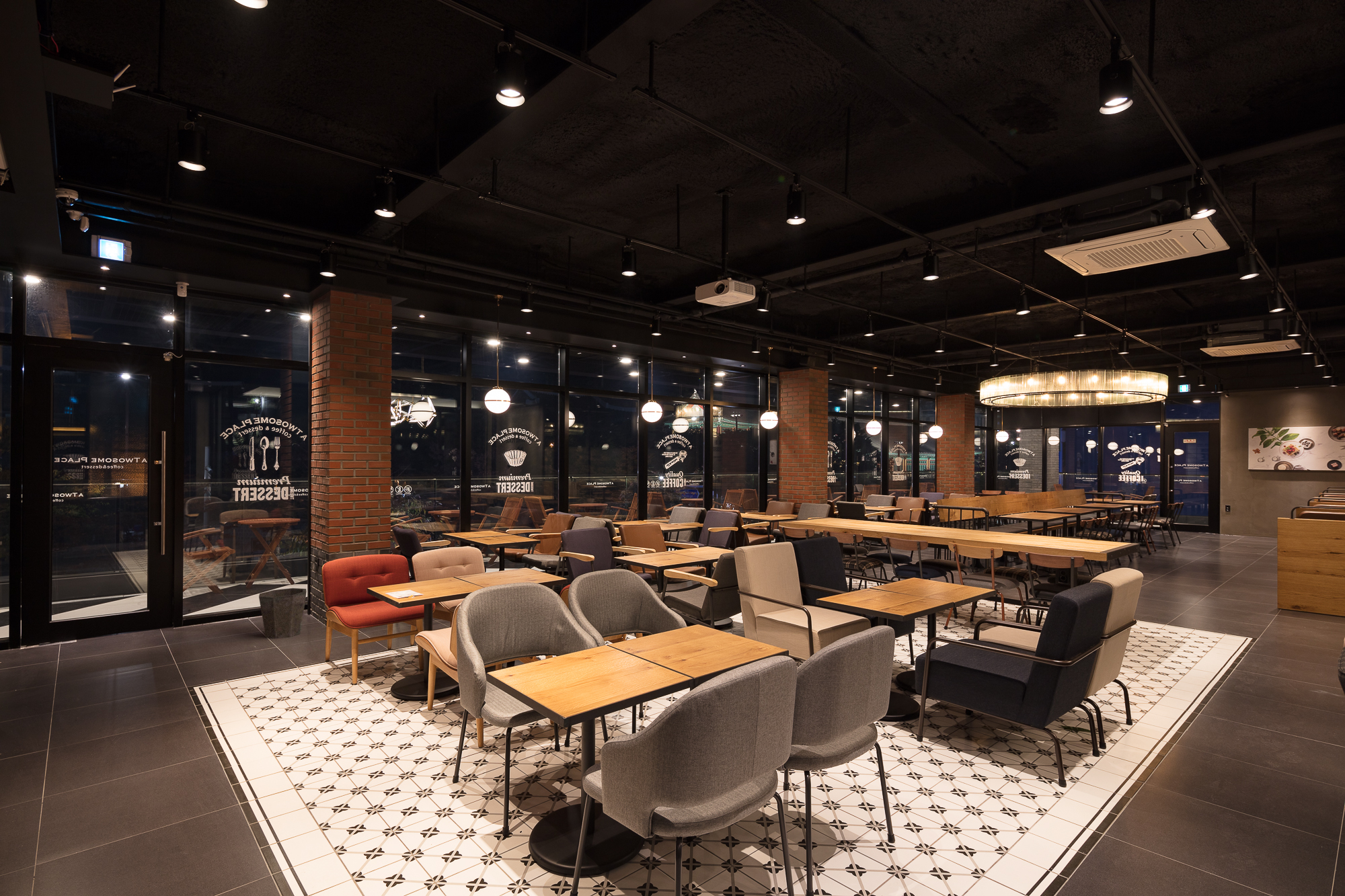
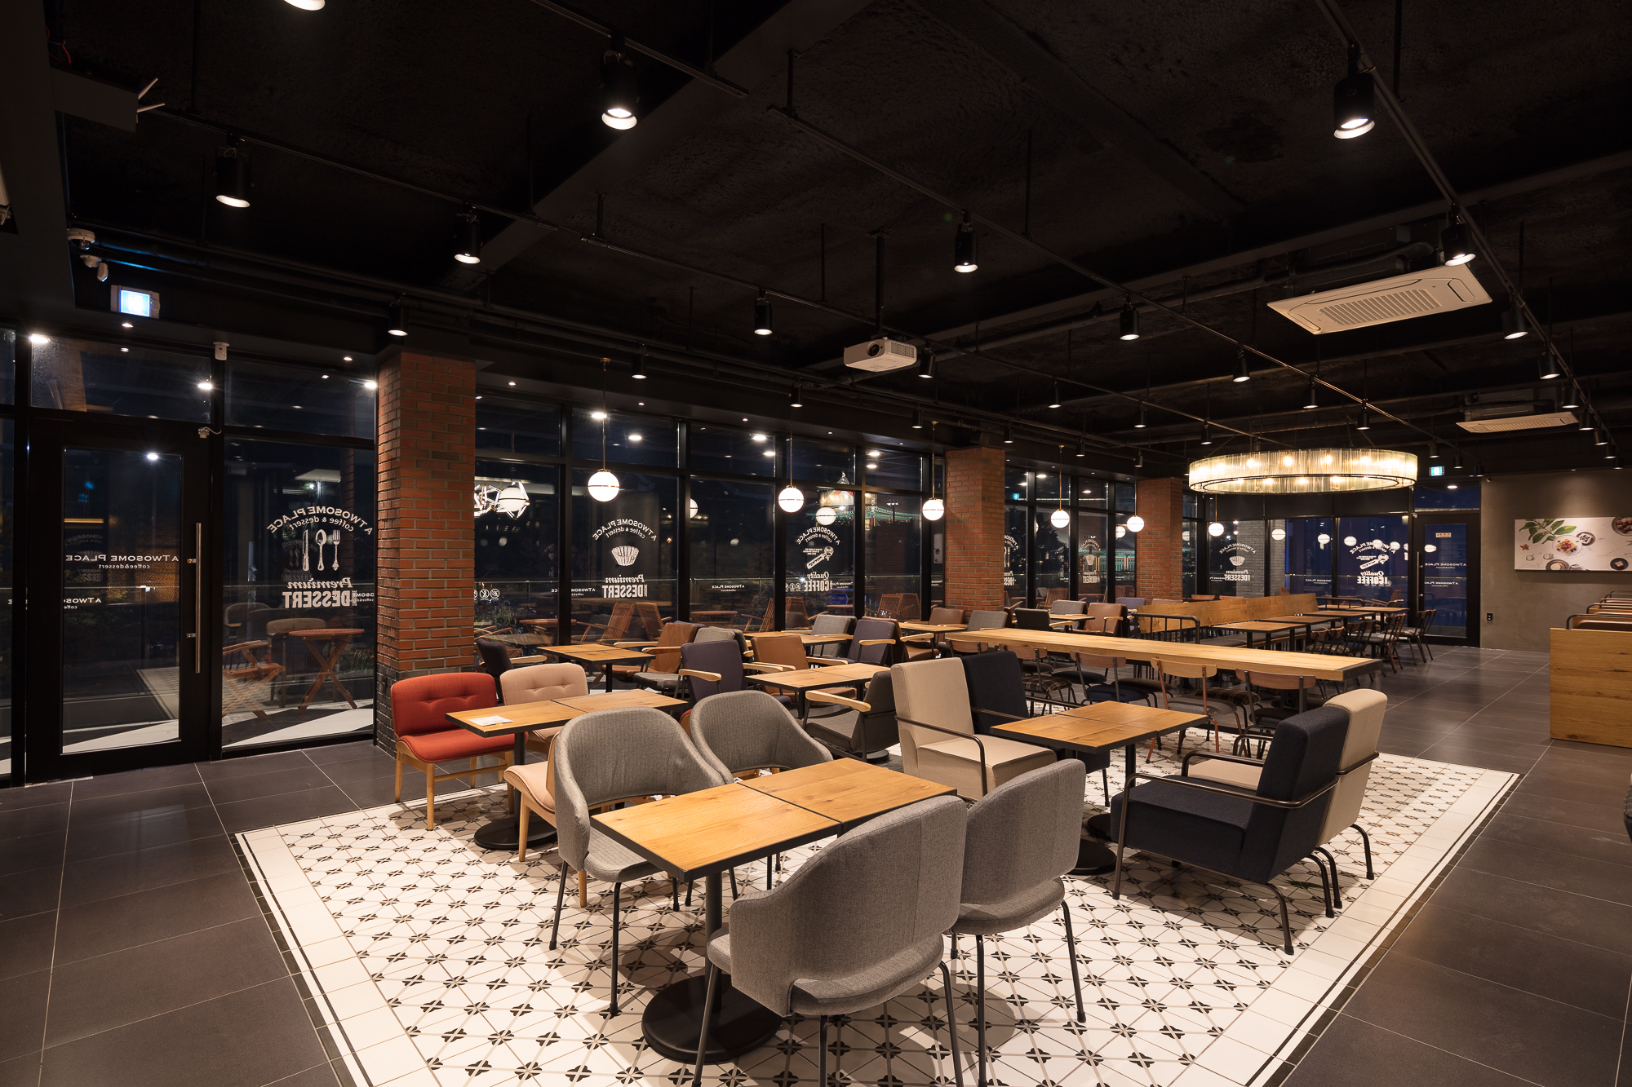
- waste bin [258,587,307,639]
